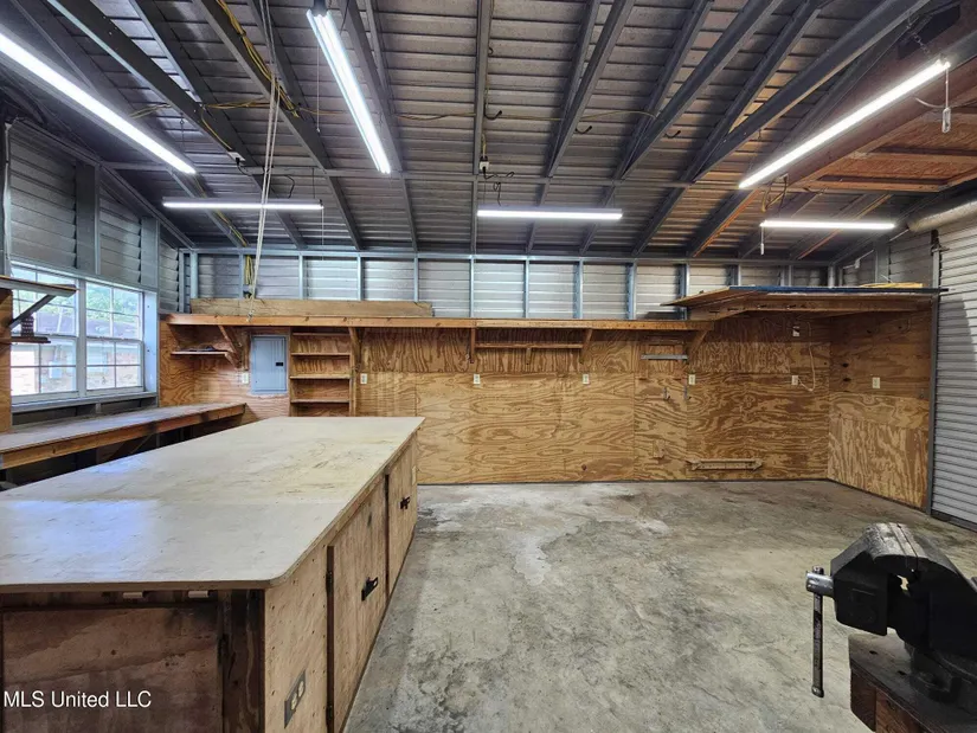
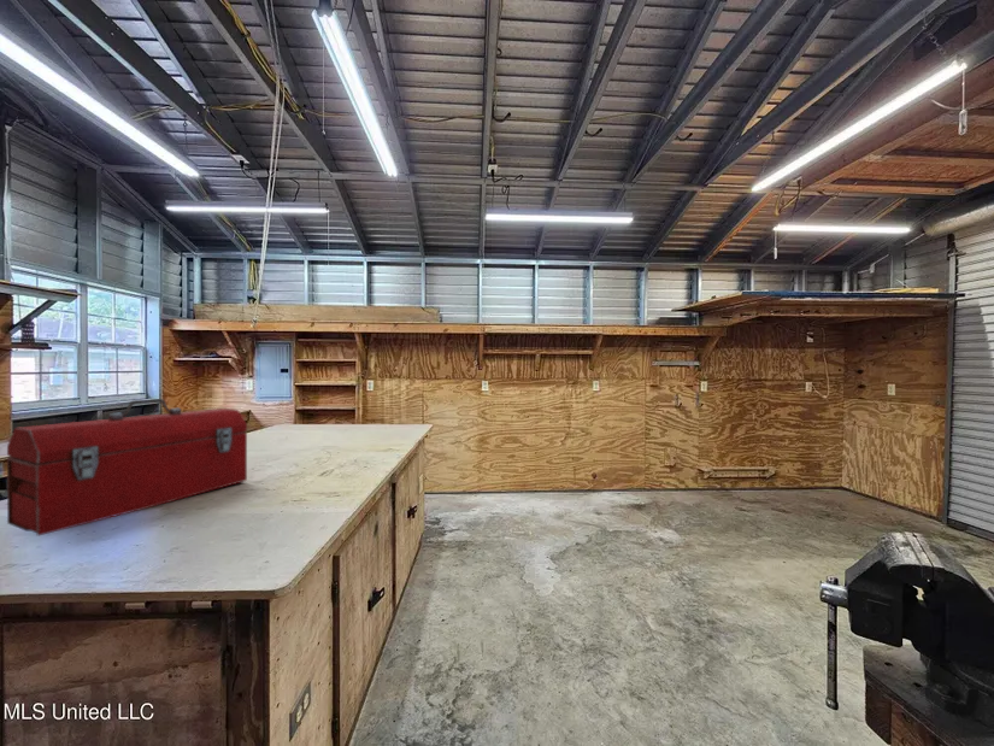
+ toolbox [6,398,248,538]
